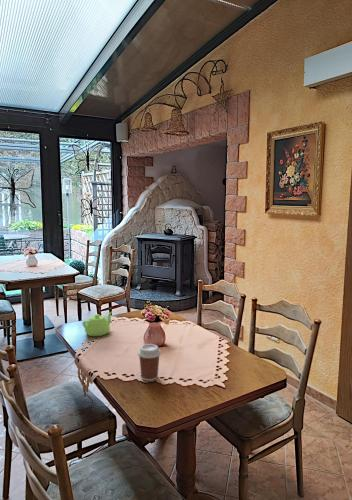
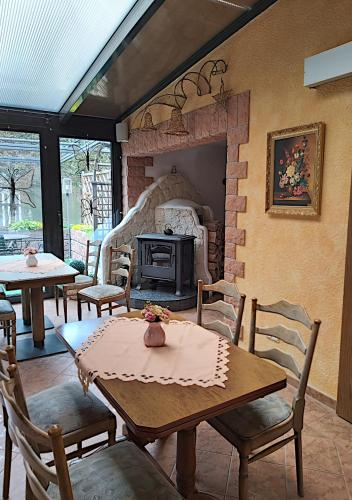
- teapot [81,310,114,337]
- coffee cup [136,343,162,382]
